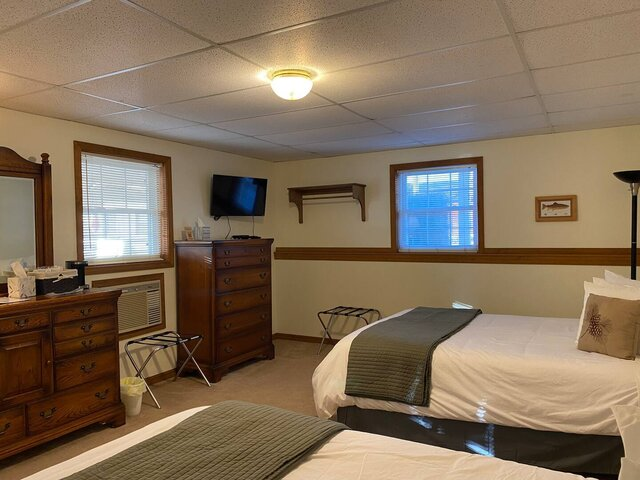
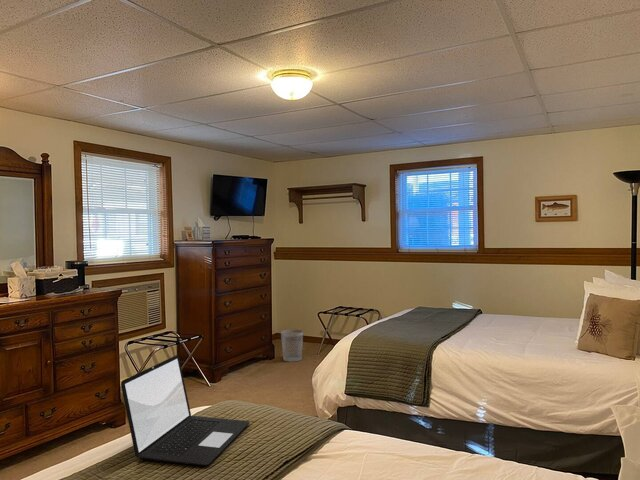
+ laptop [120,354,251,467]
+ wastebasket [280,329,304,363]
